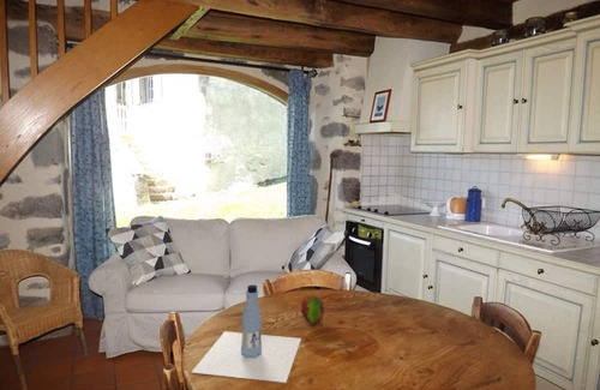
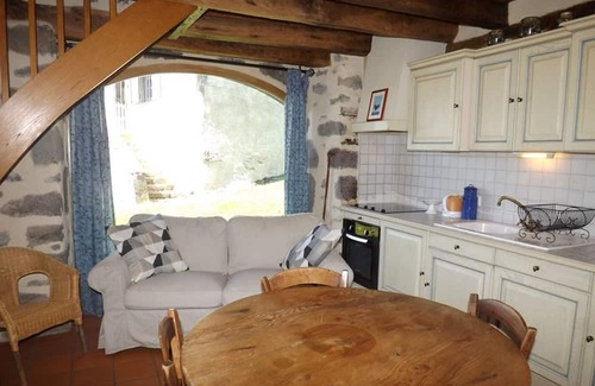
- bottle [191,283,302,384]
- fruit [300,294,325,325]
